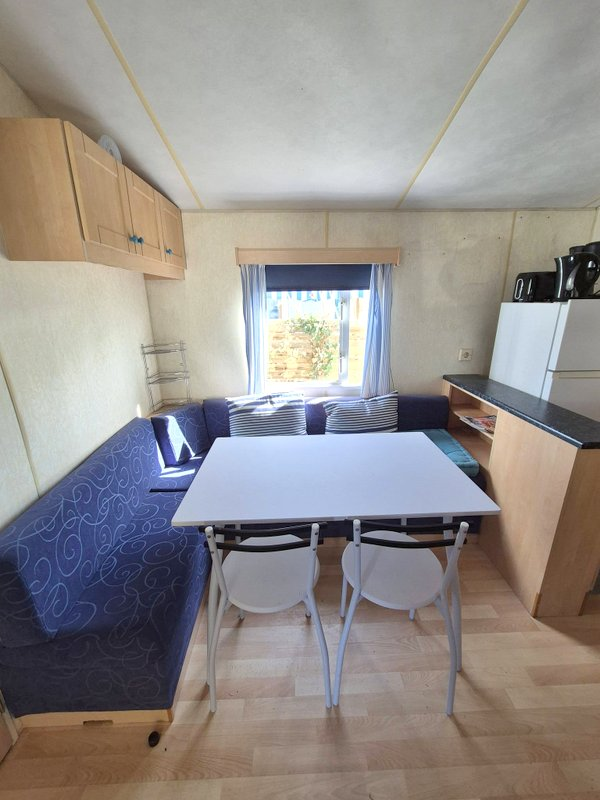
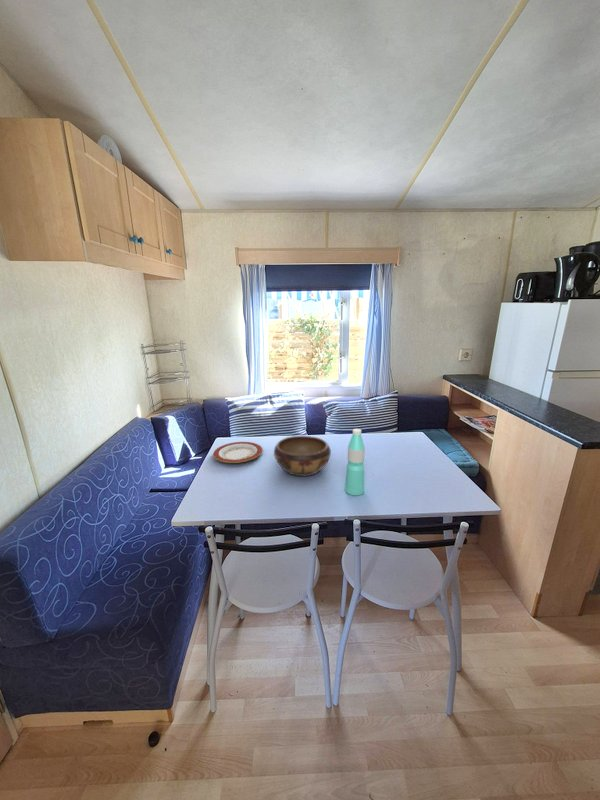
+ plate [212,441,264,464]
+ water bottle [344,428,366,496]
+ decorative bowl [273,435,332,477]
